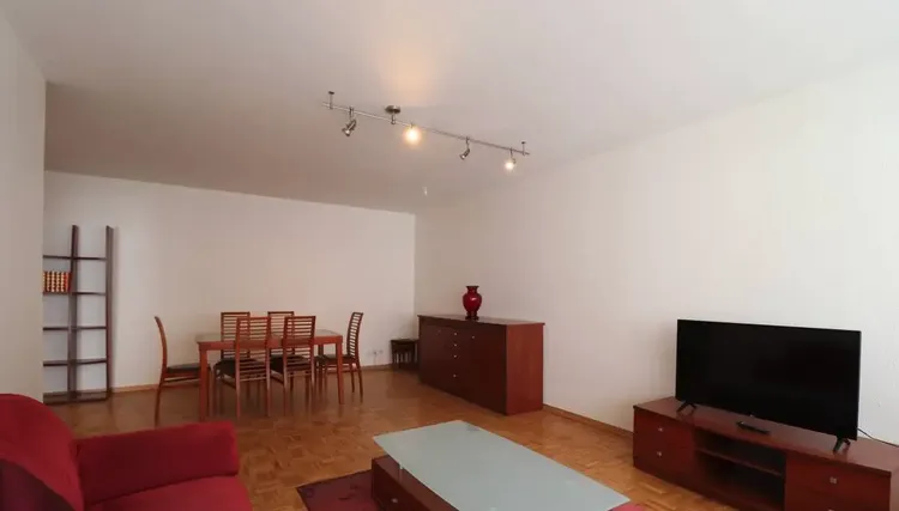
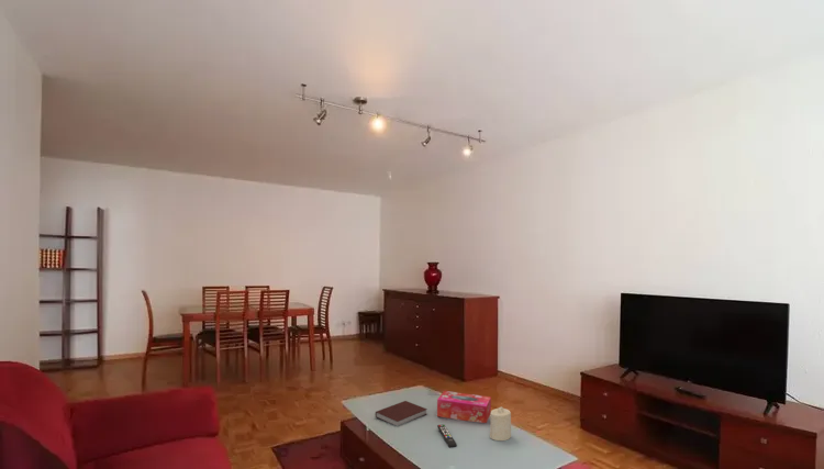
+ candle [489,405,512,442]
+ tissue box [436,390,492,424]
+ notebook [375,400,428,427]
+ remote control [436,424,458,448]
